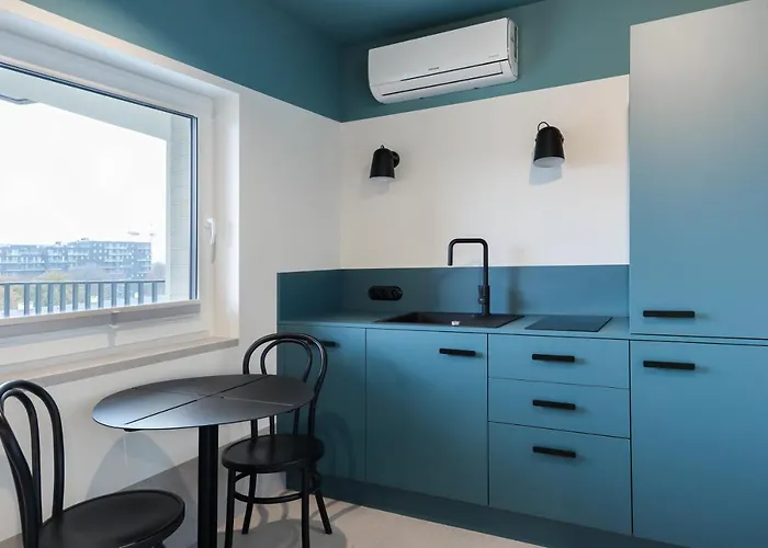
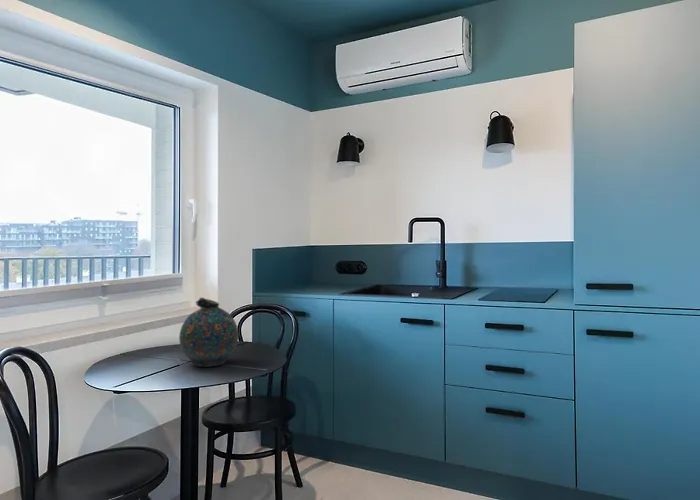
+ snuff bottle [178,296,240,368]
